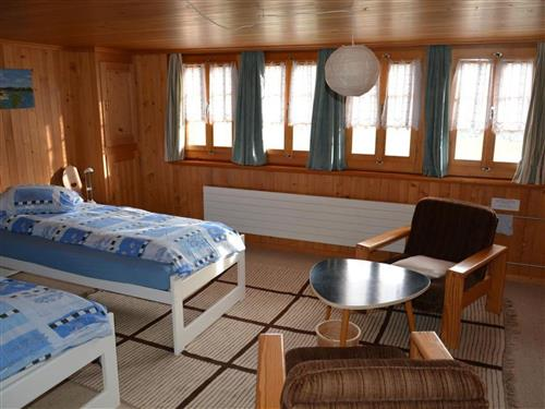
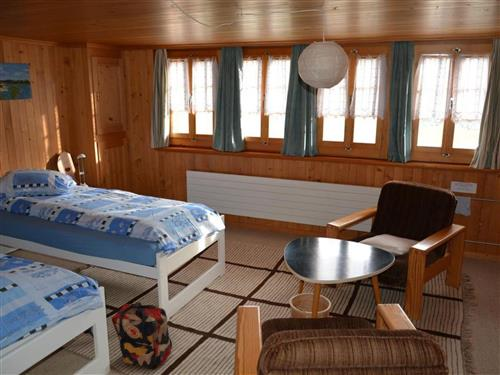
+ backpack [111,301,173,370]
